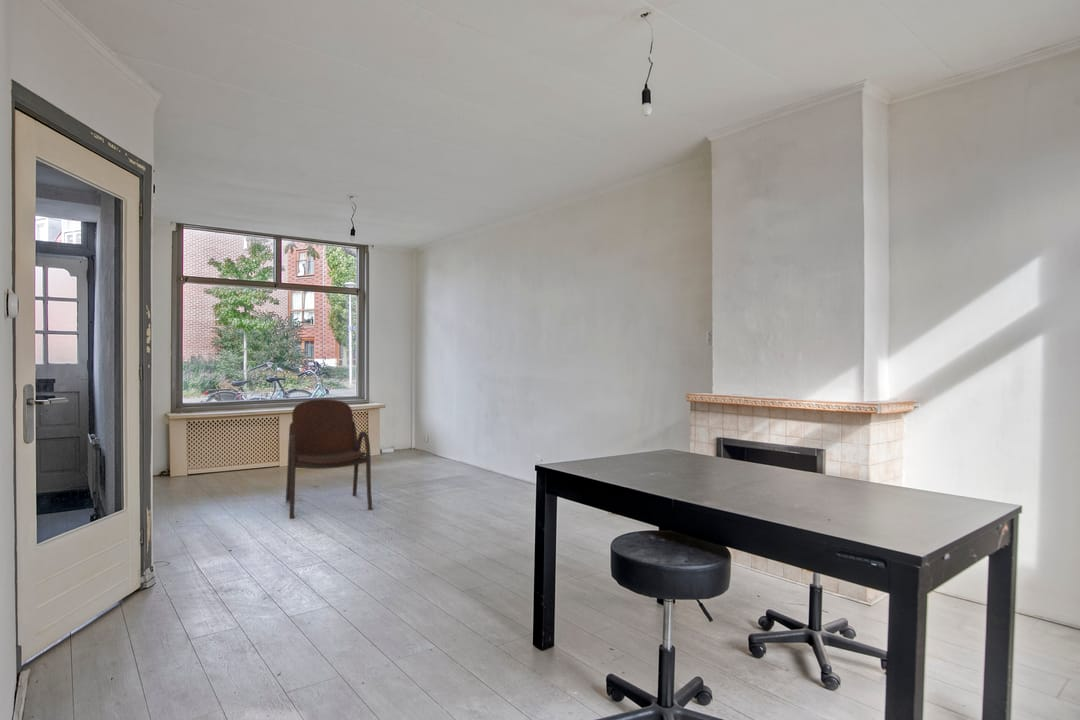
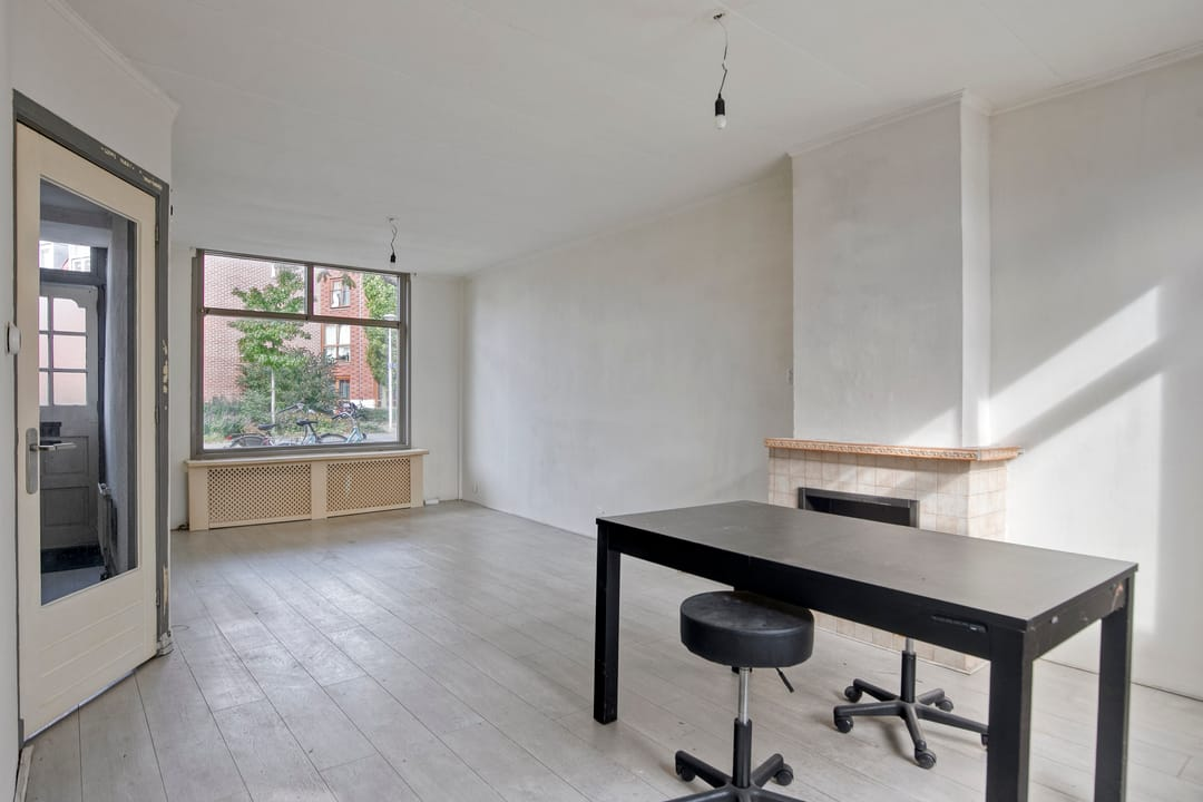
- armchair [285,398,373,520]
